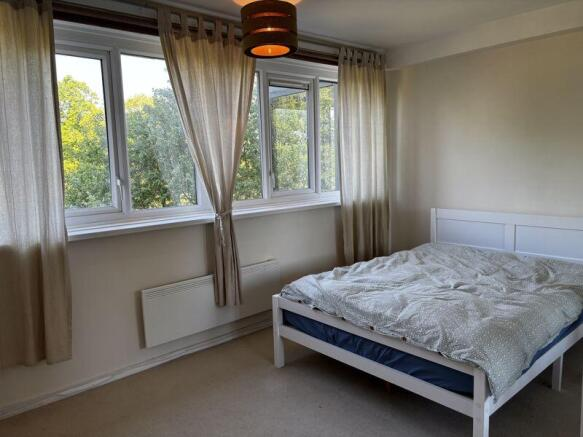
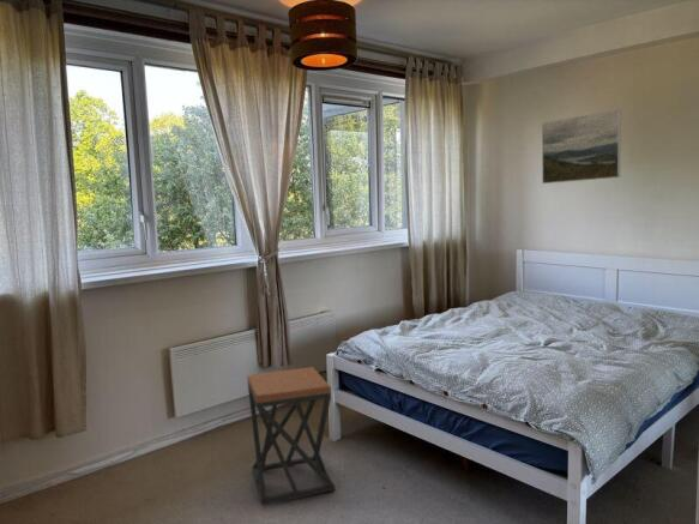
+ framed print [541,108,622,185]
+ stool [246,366,336,506]
